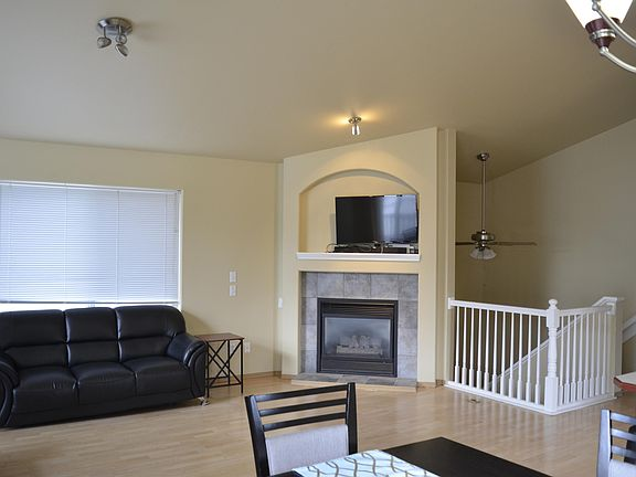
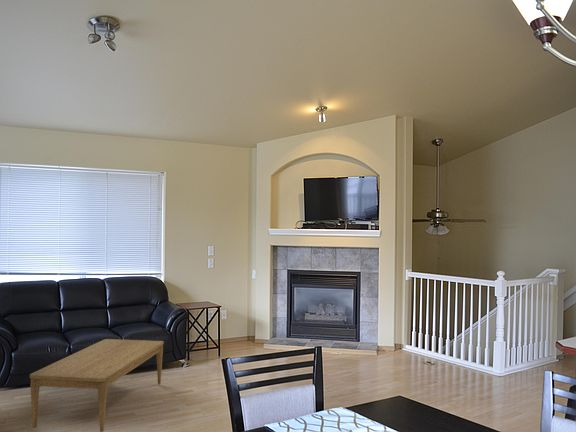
+ coffee table [29,338,165,432]
